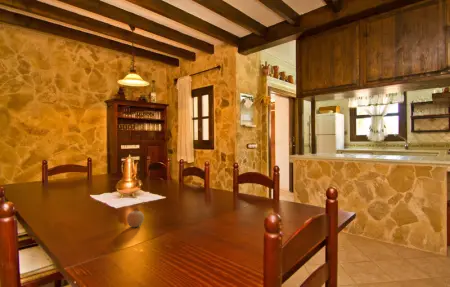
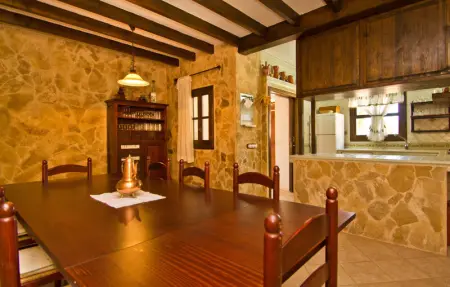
- fruit [126,210,145,228]
